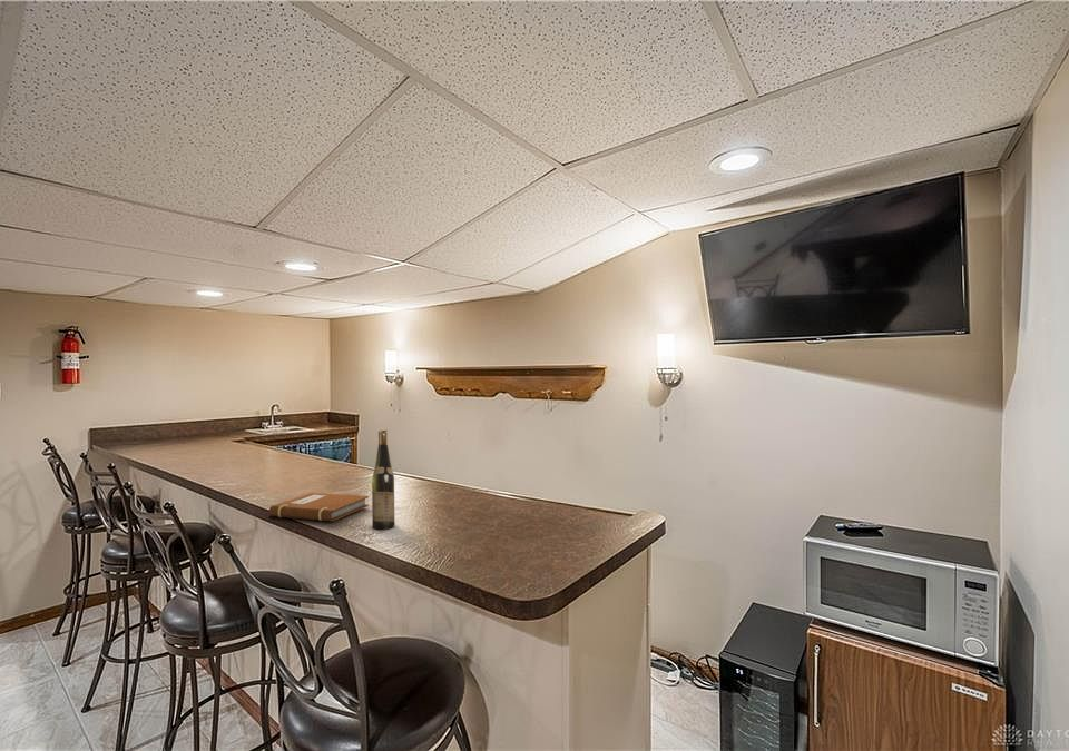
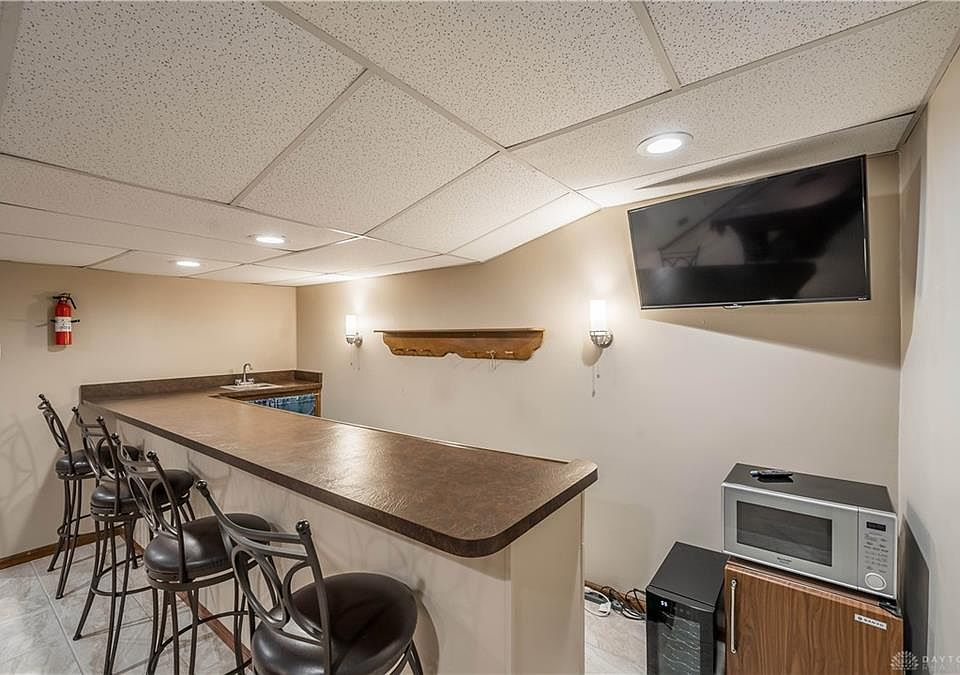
- notebook [268,492,370,522]
- wine bottle [371,428,395,531]
